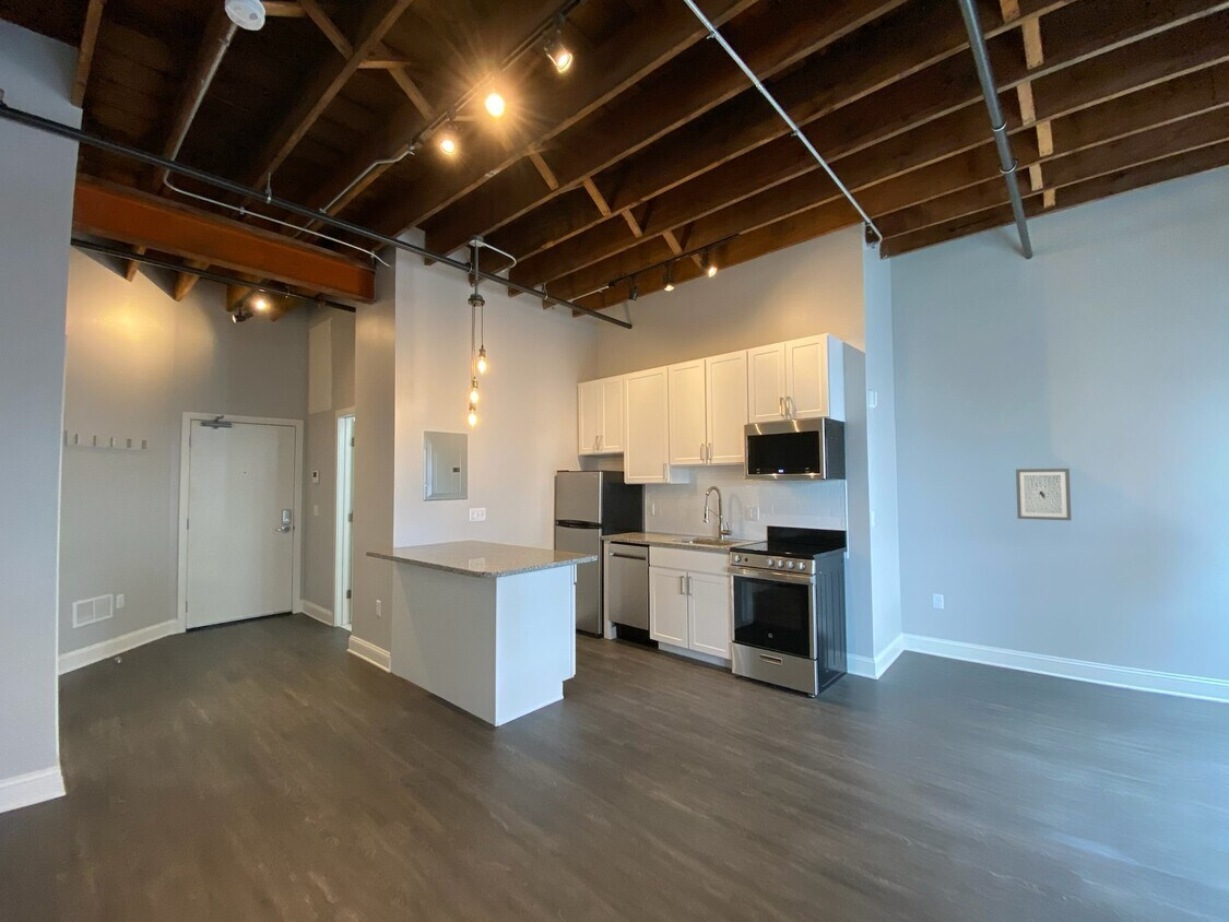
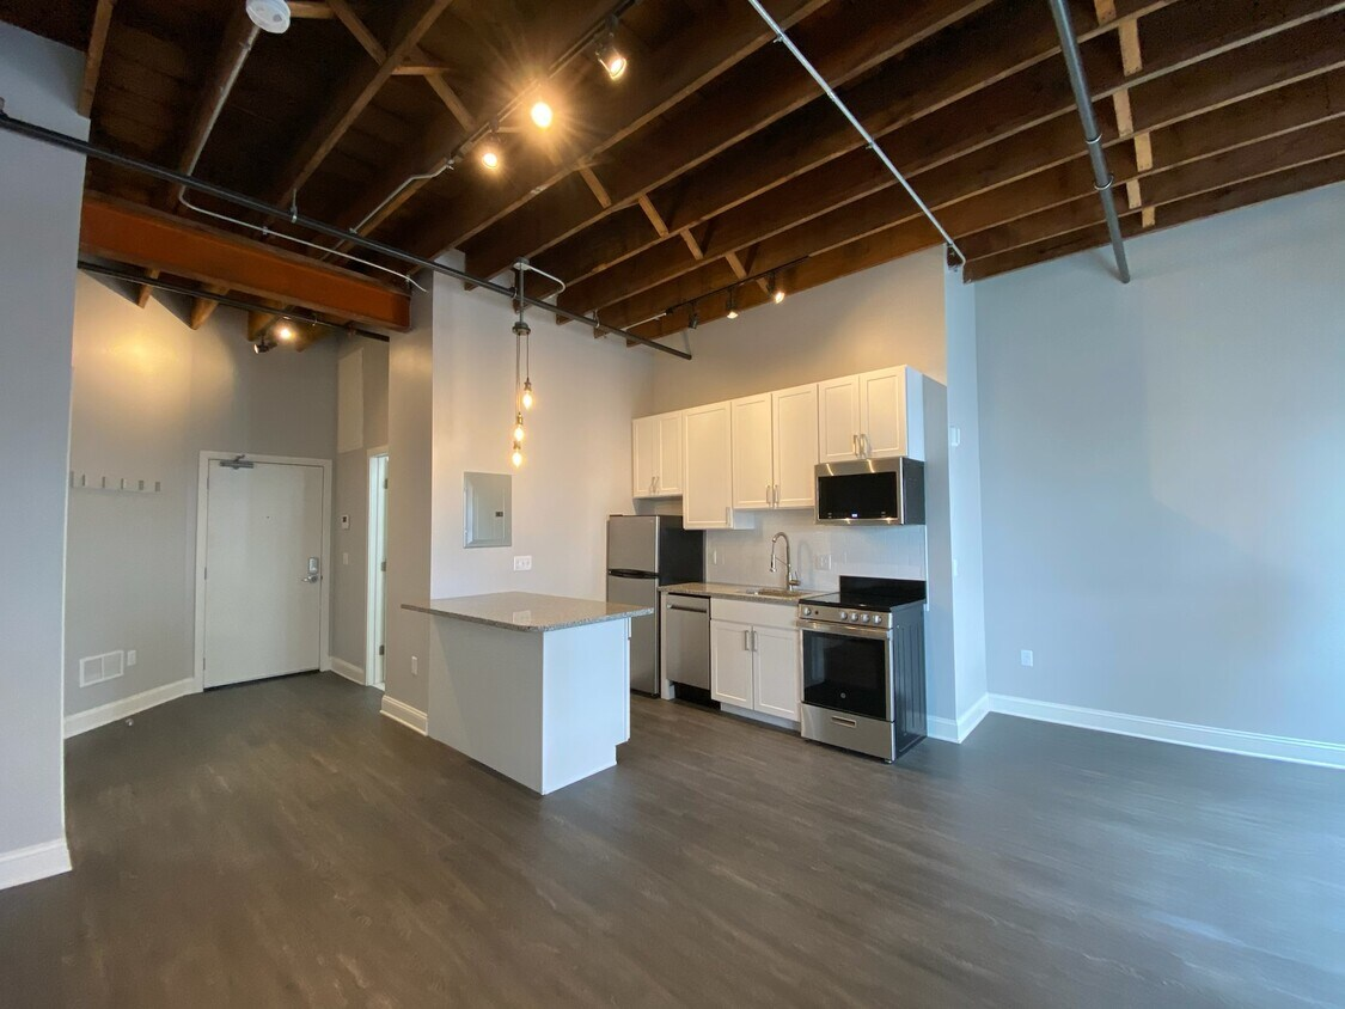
- wall art [1015,468,1072,521]
